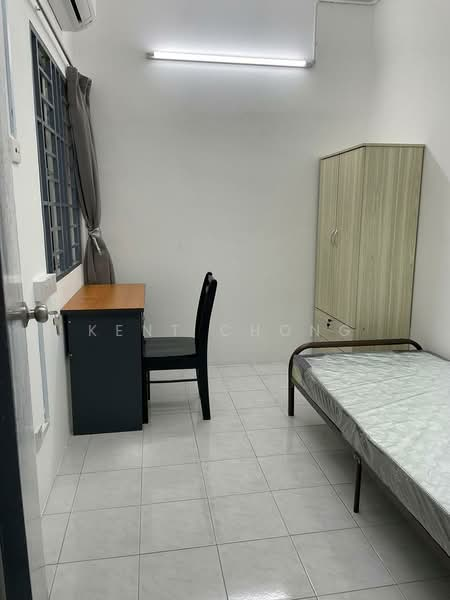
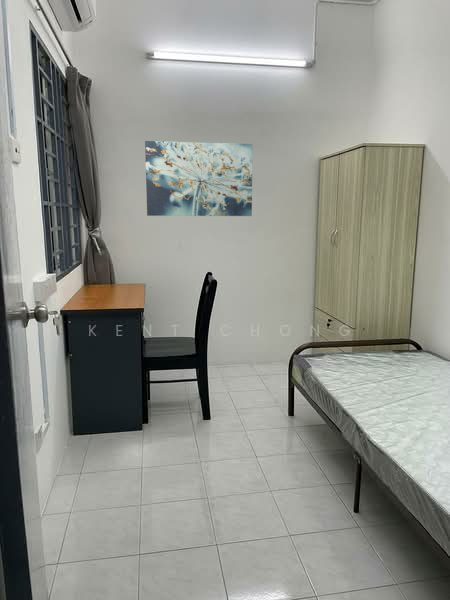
+ wall art [144,140,254,217]
